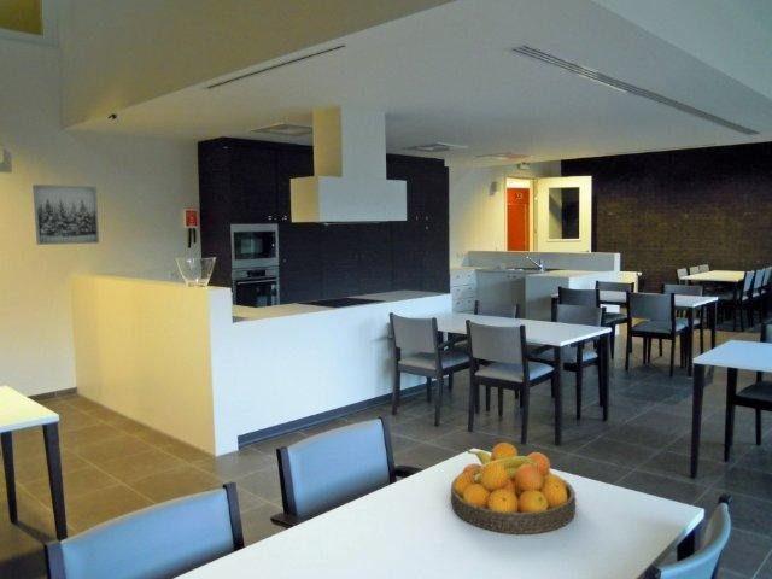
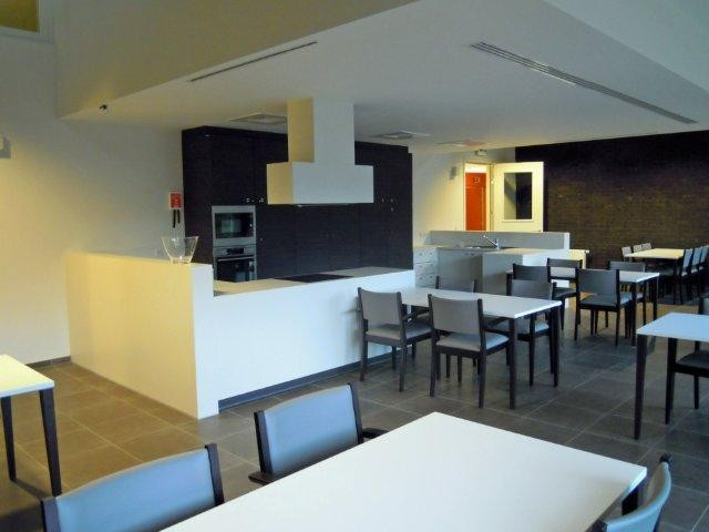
- fruit bowl [450,441,577,536]
- wall art [31,183,100,246]
